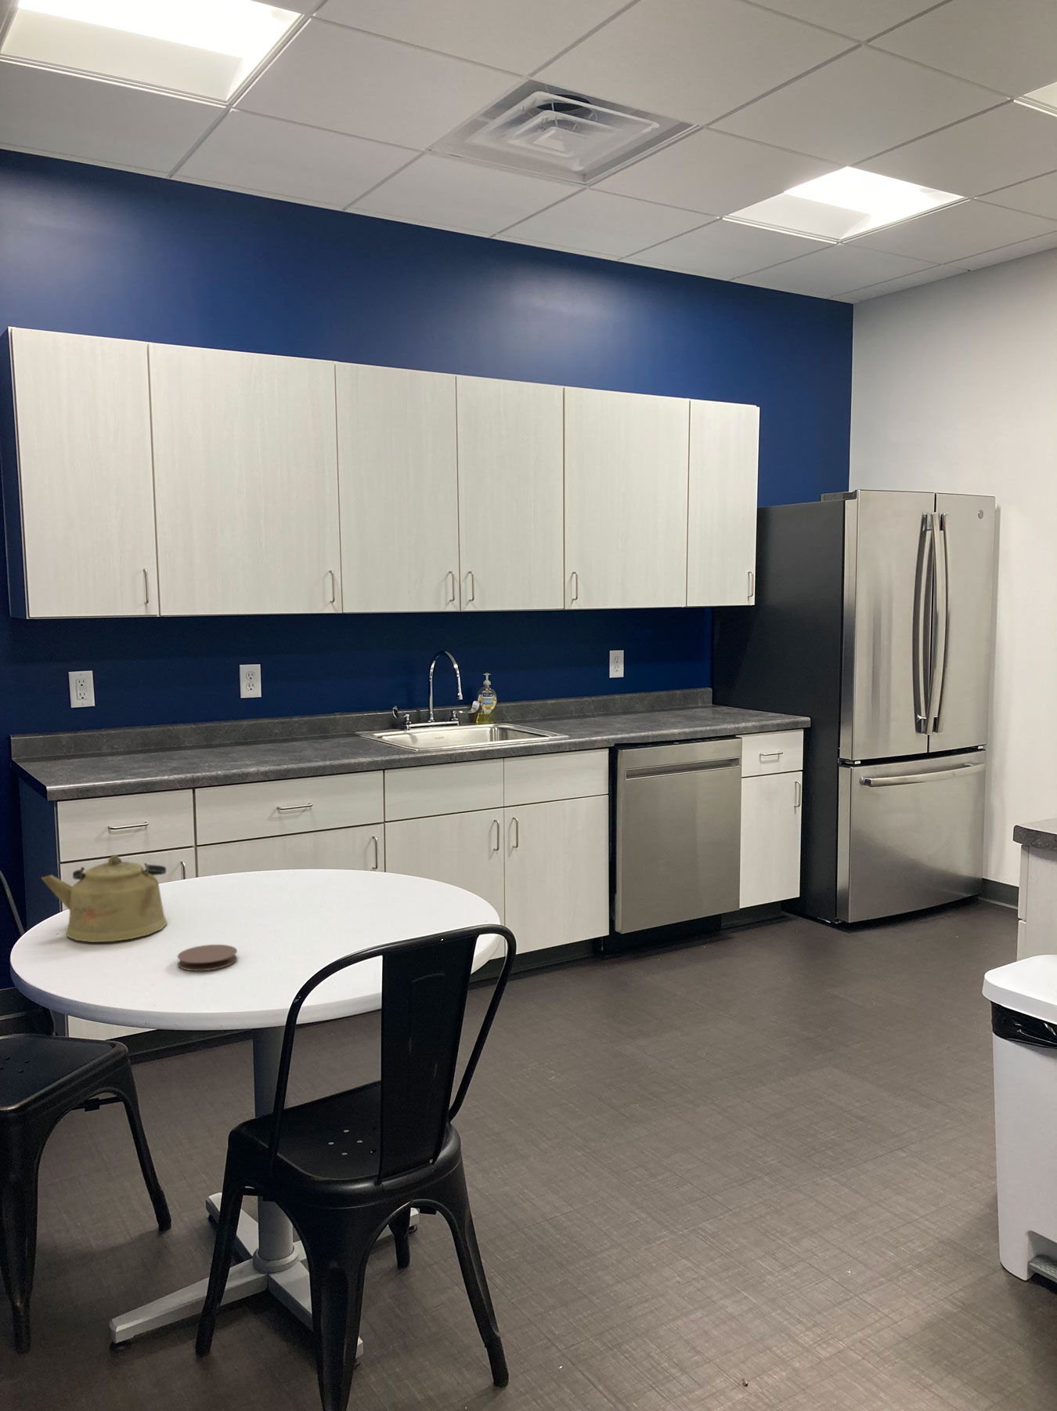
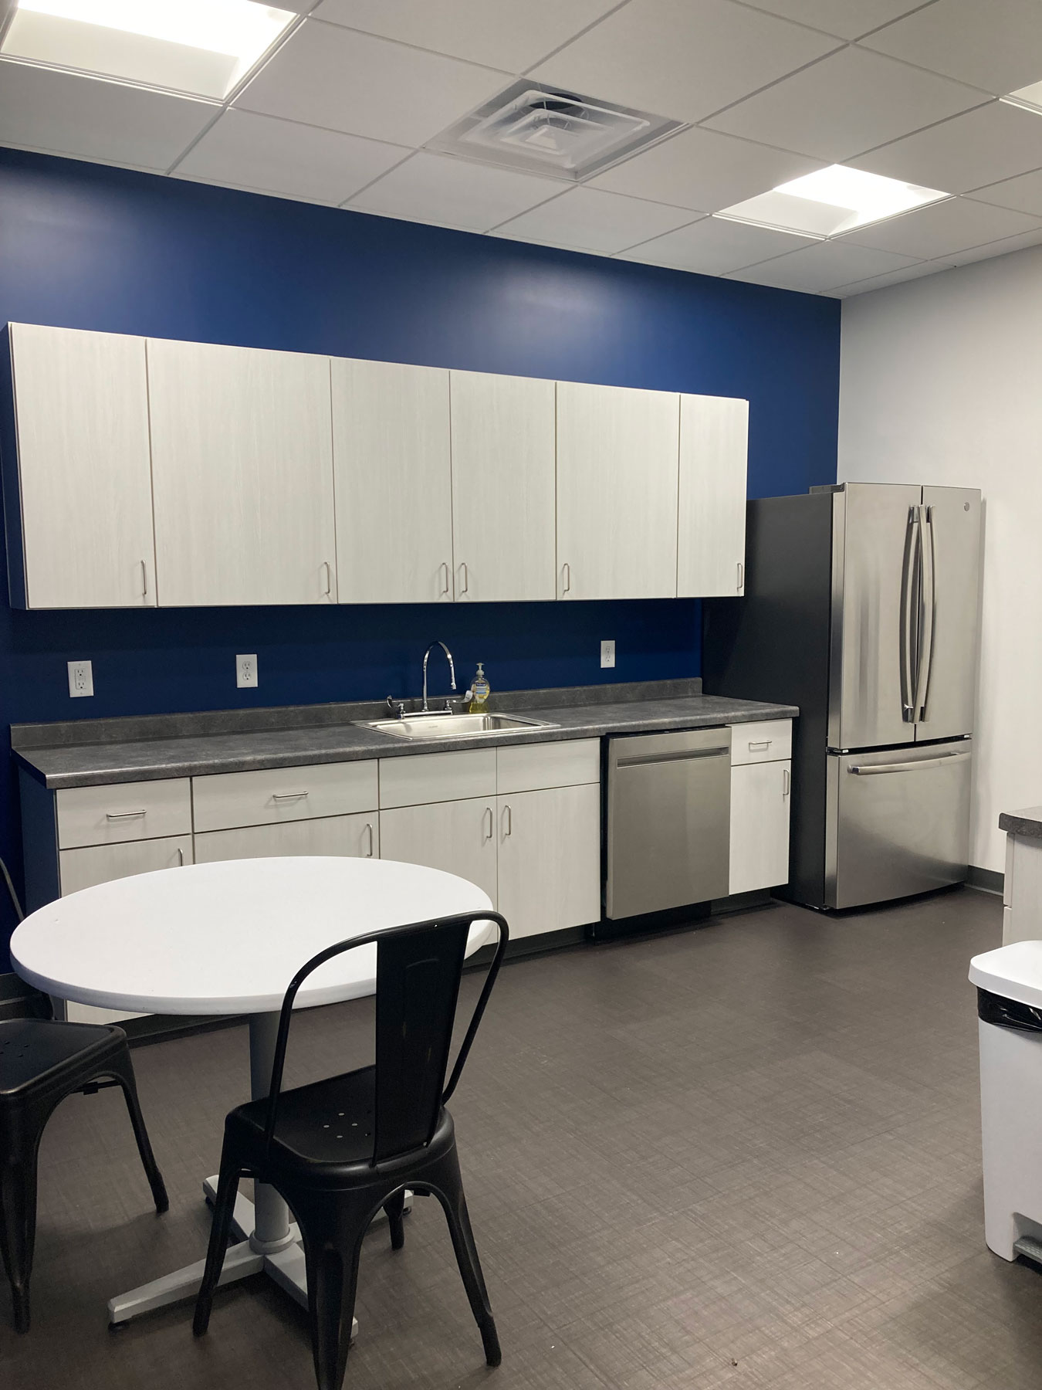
- kettle [41,853,169,943]
- coaster [177,943,238,971]
